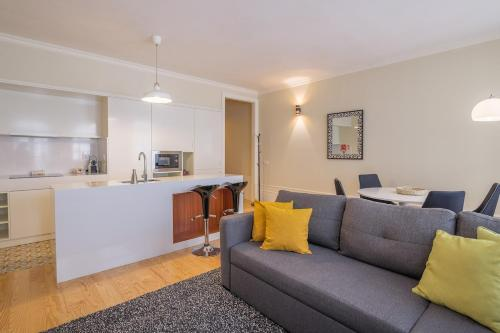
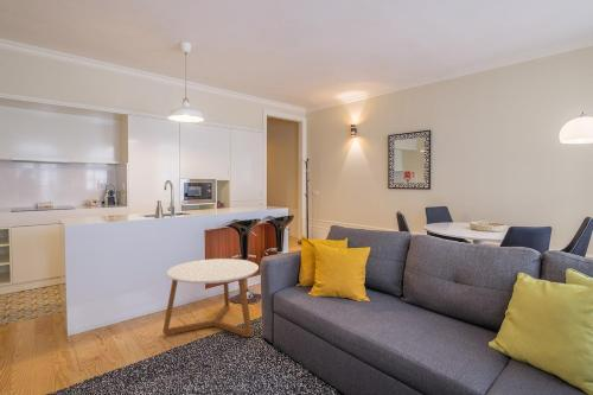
+ coffee table [162,257,260,338]
